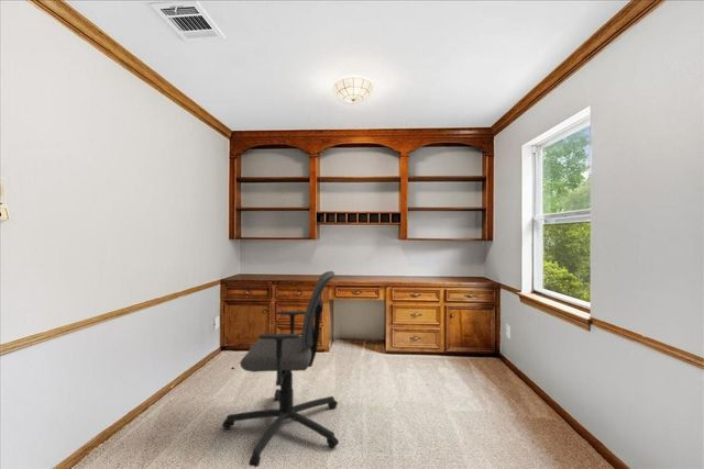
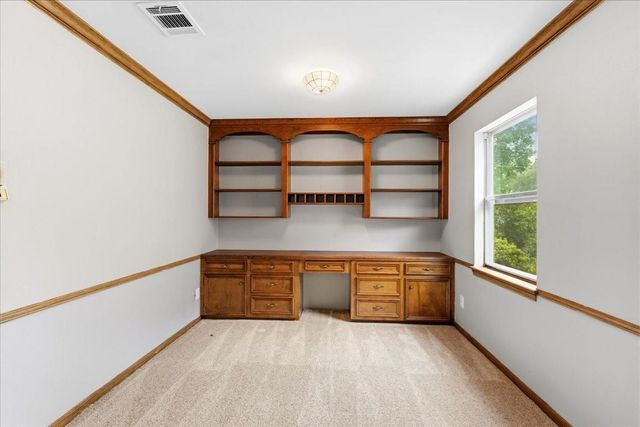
- office chair [221,270,340,468]
